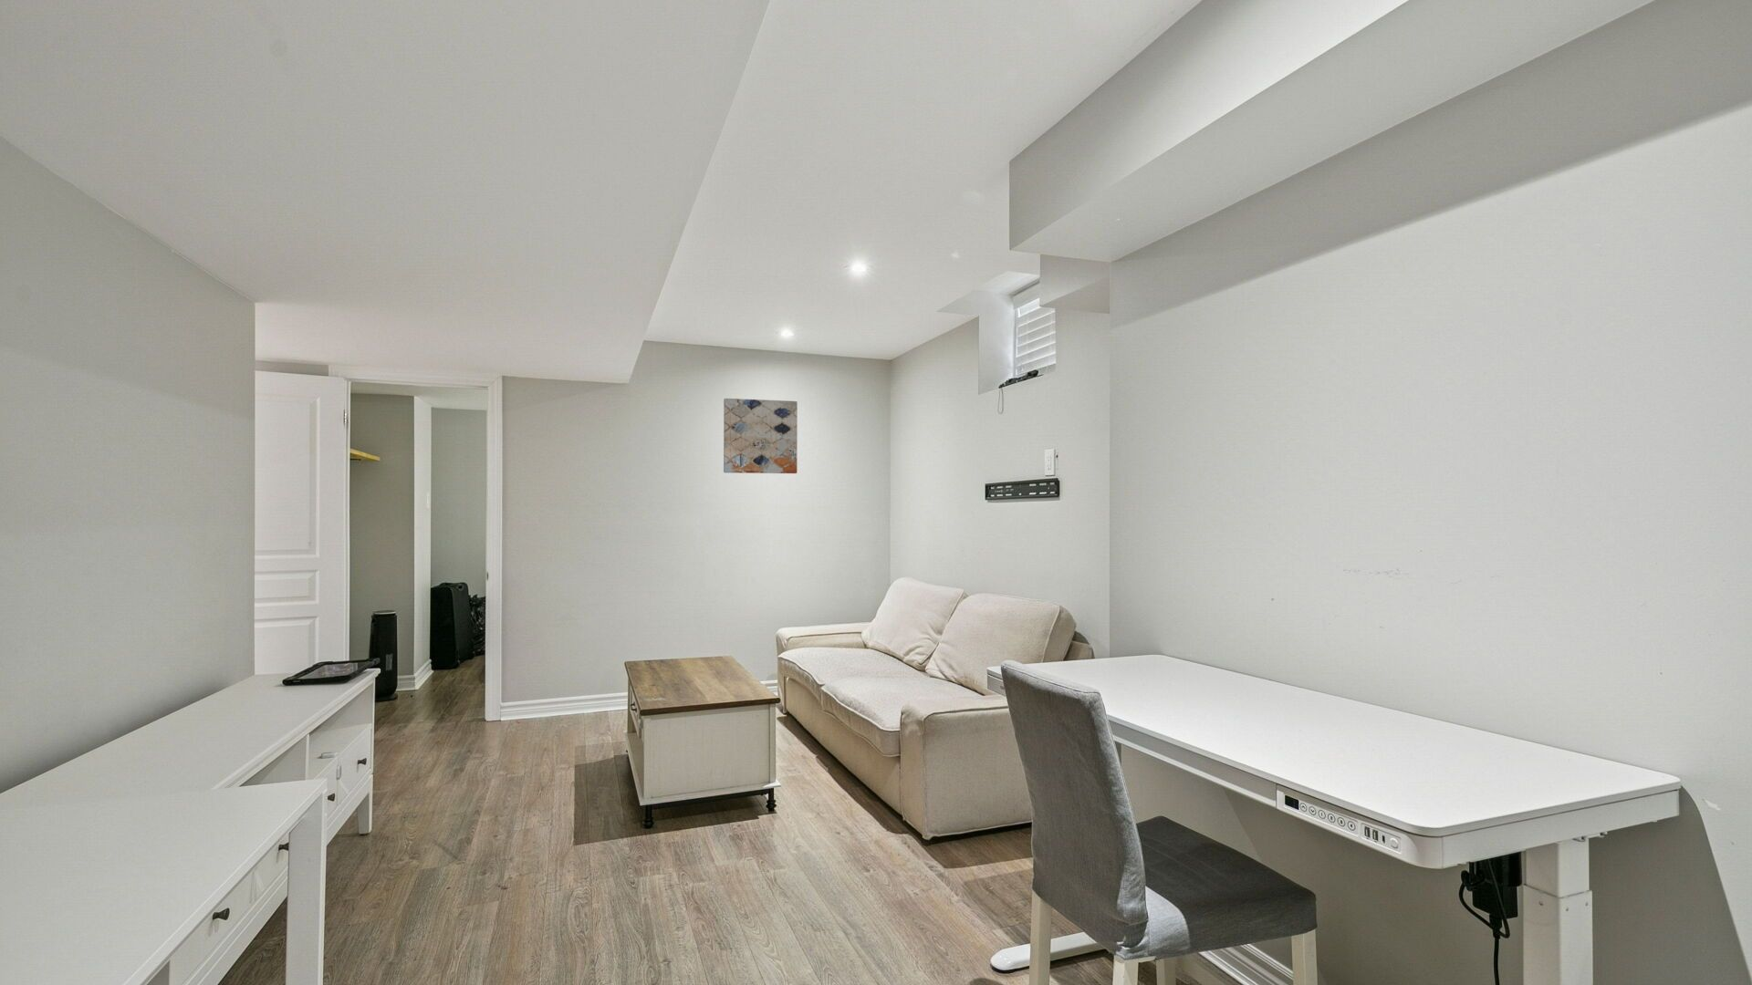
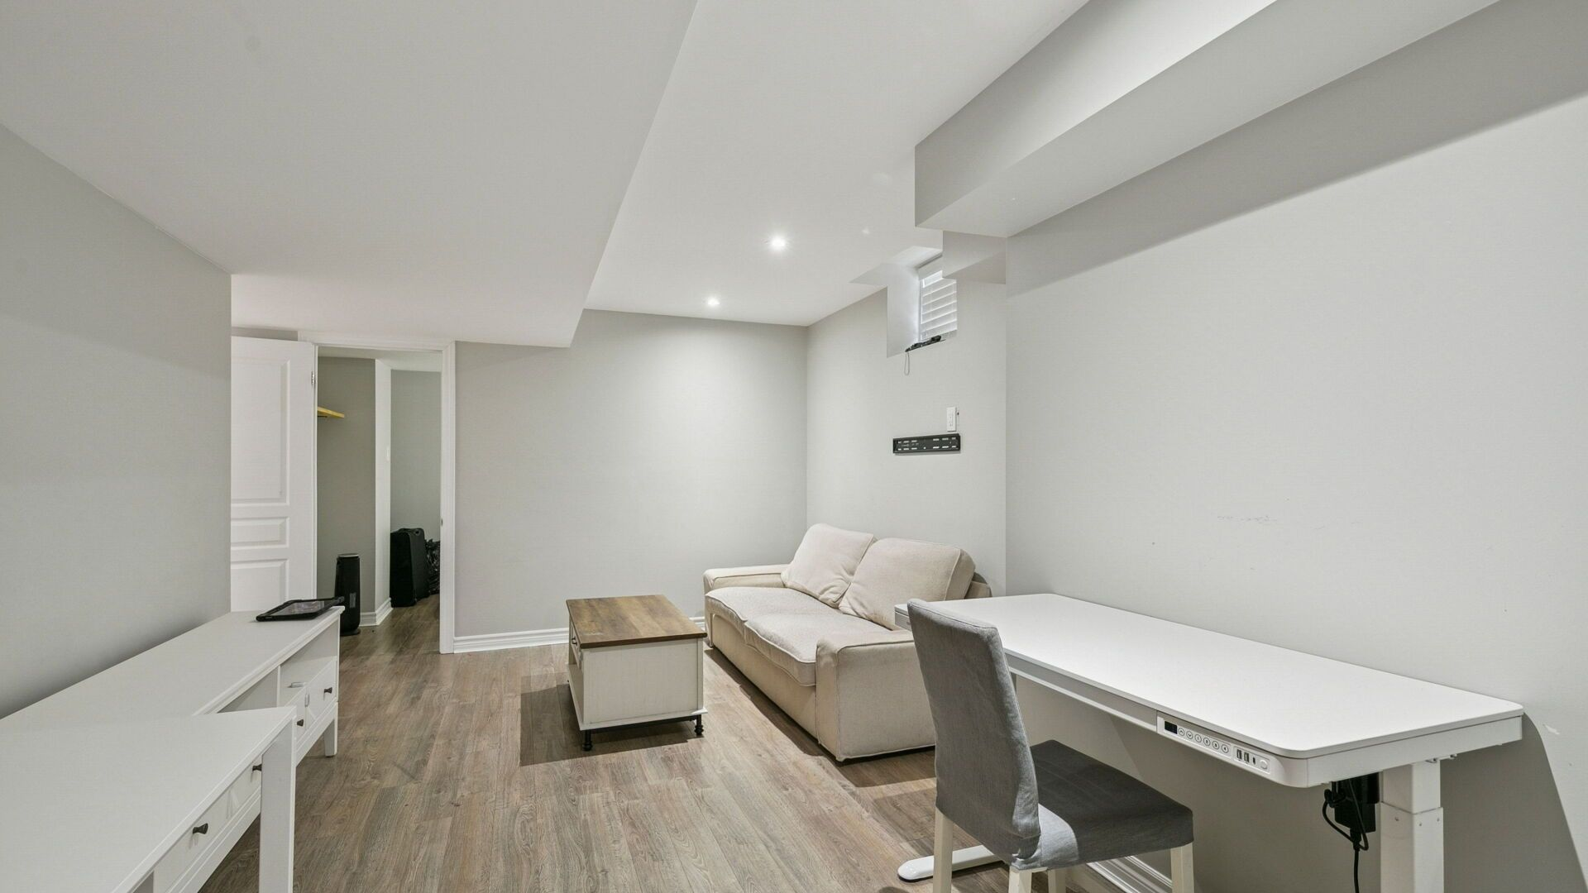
- wall art [723,398,799,474]
